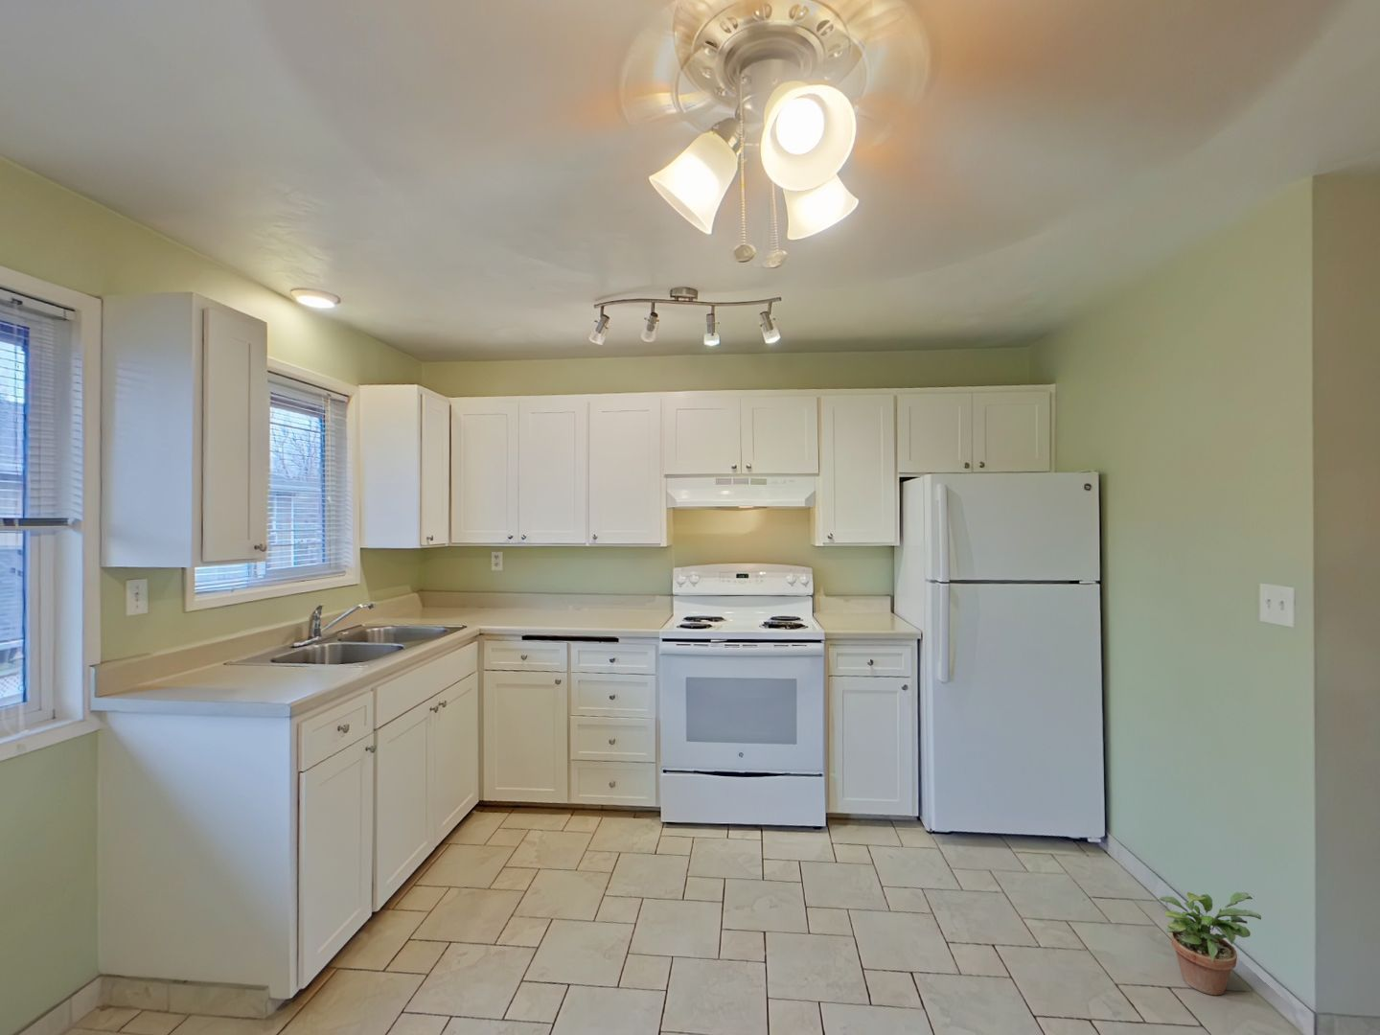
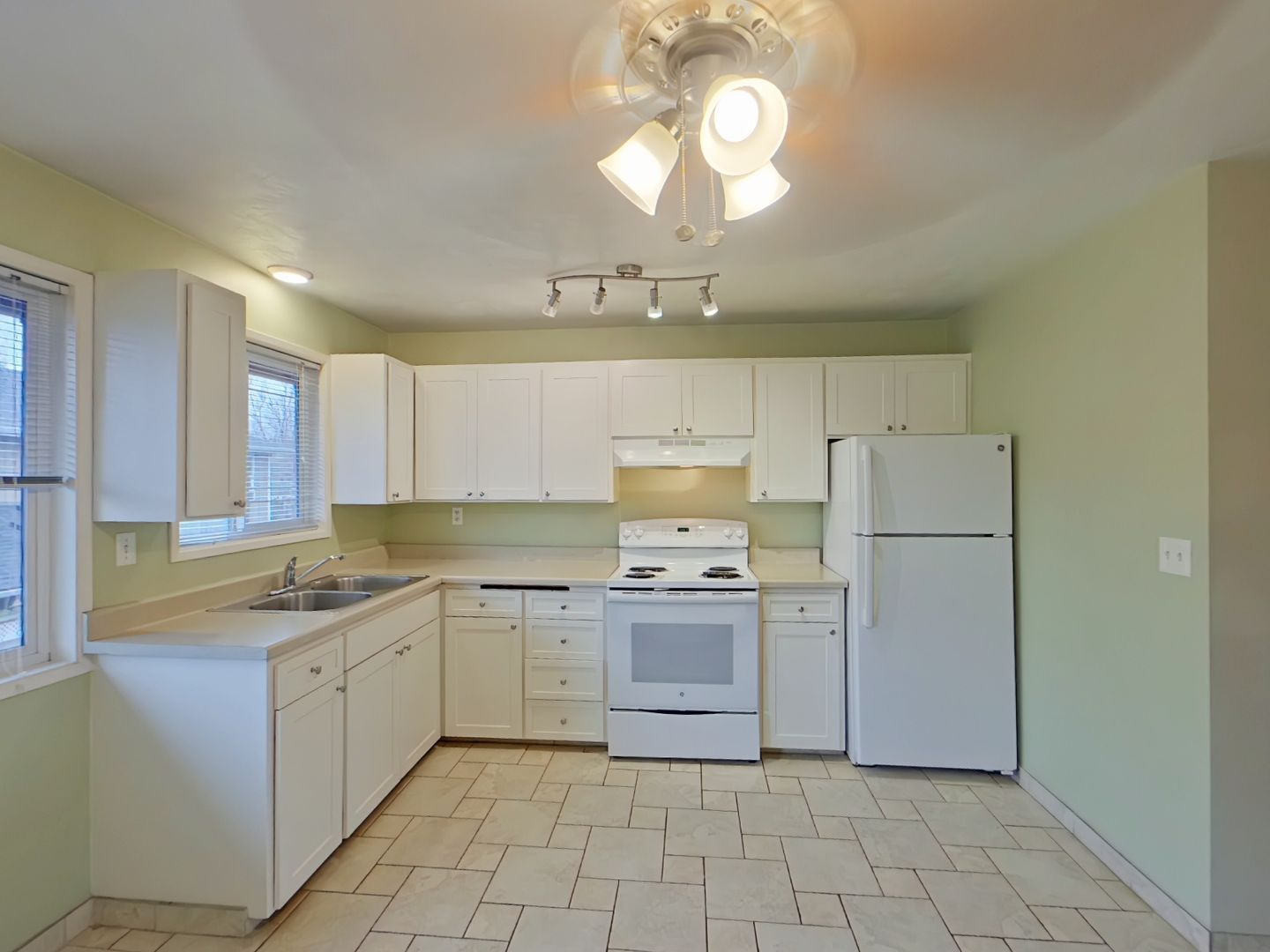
- potted plant [1158,891,1263,996]
